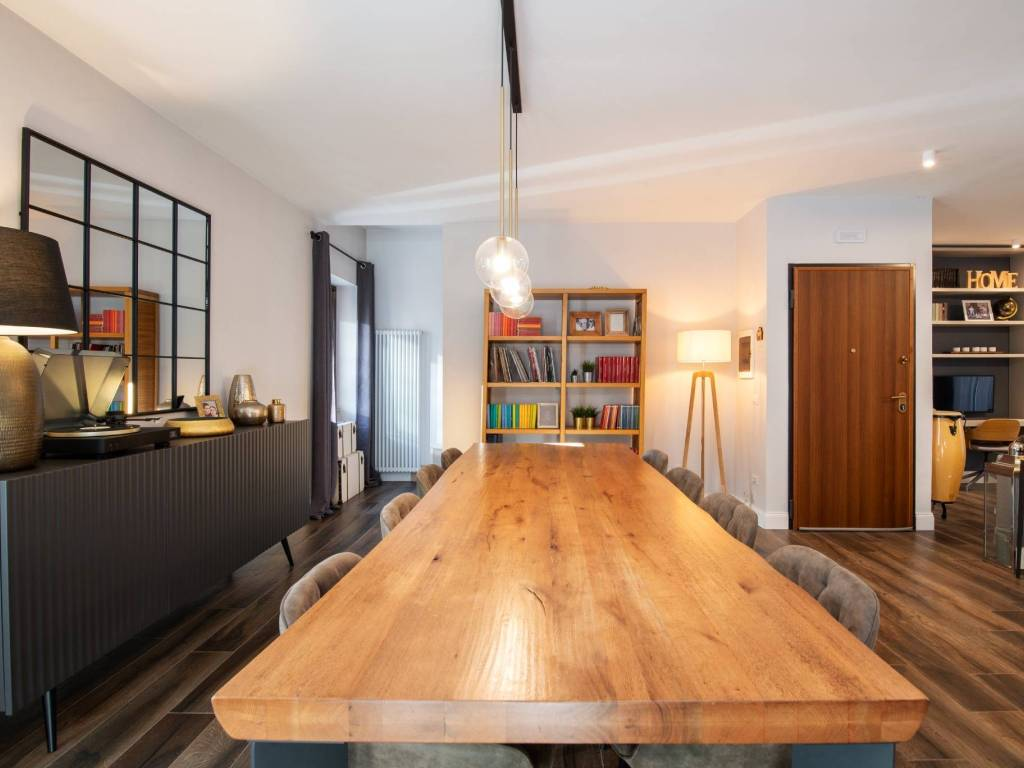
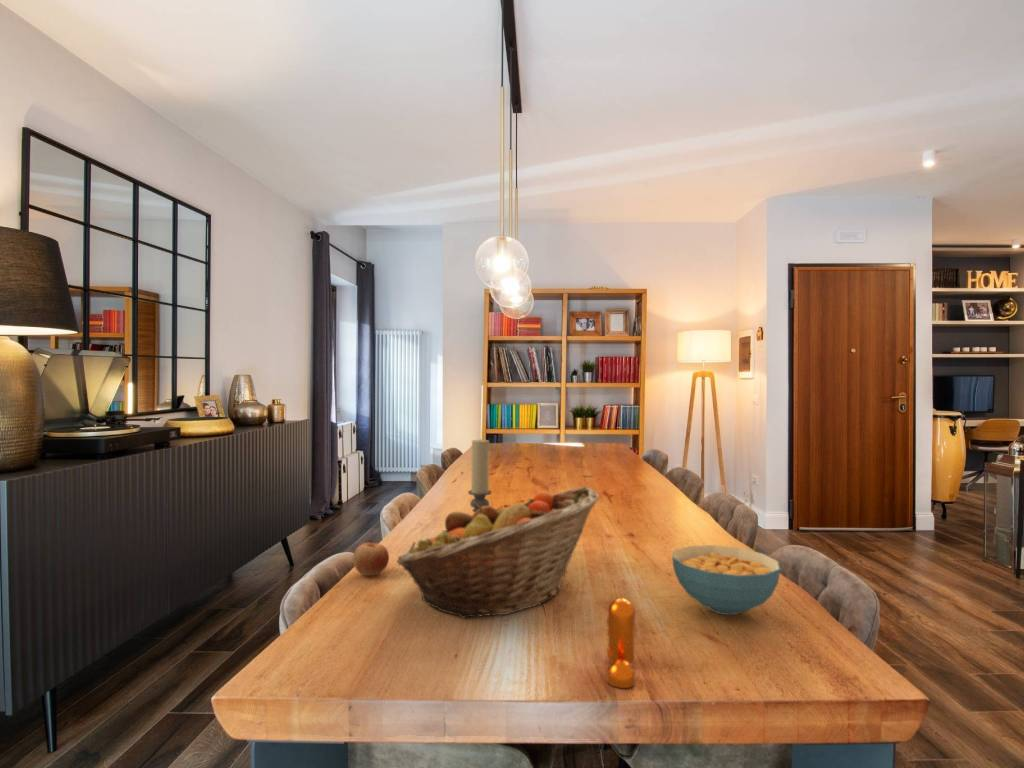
+ apple [352,538,390,577]
+ candle holder [467,437,493,513]
+ fruit basket [395,486,600,619]
+ pepper shaker [606,597,636,689]
+ cereal bowl [671,544,781,616]
